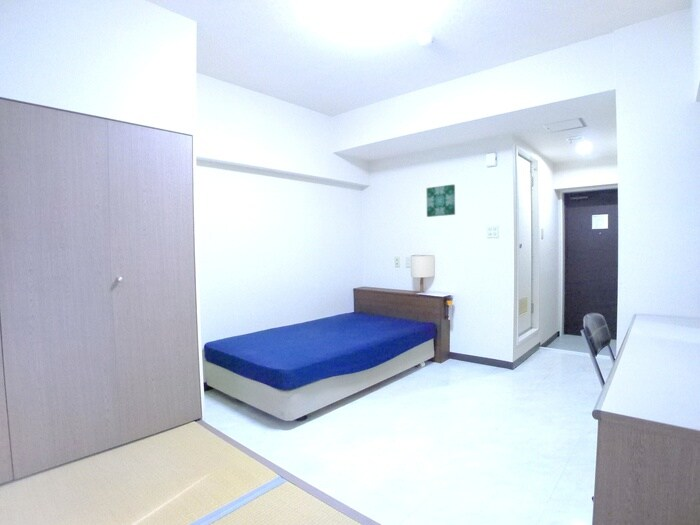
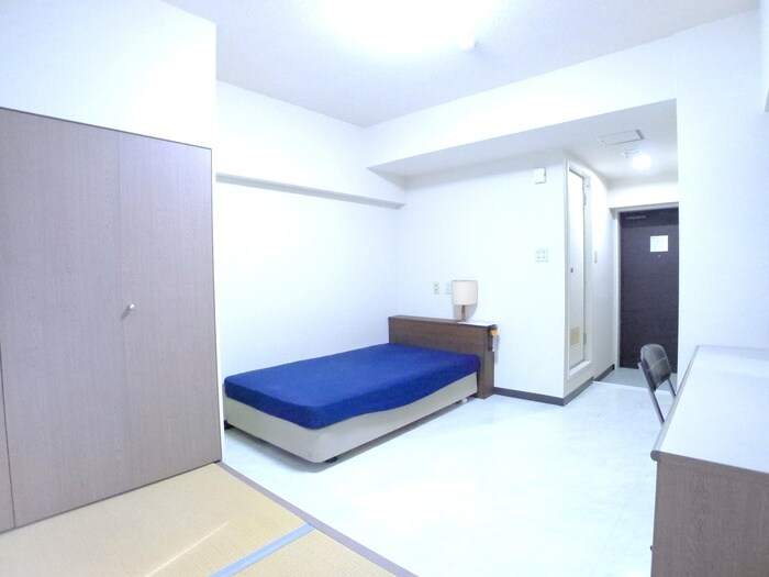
- wall art [426,183,456,218]
